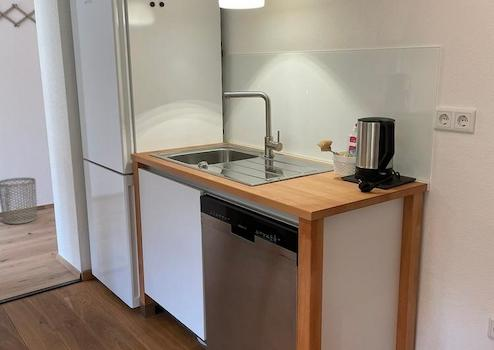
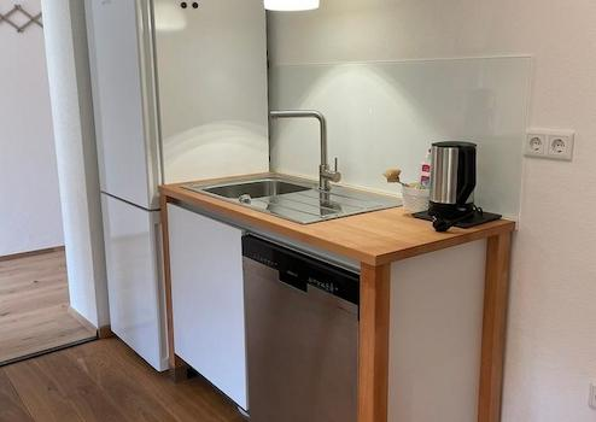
- waste bin [0,177,38,225]
